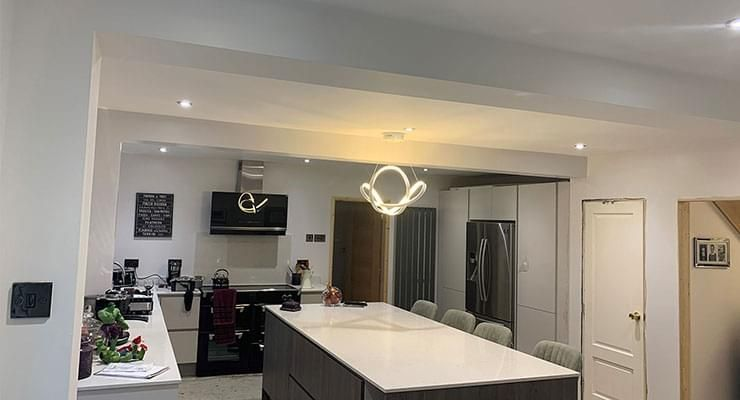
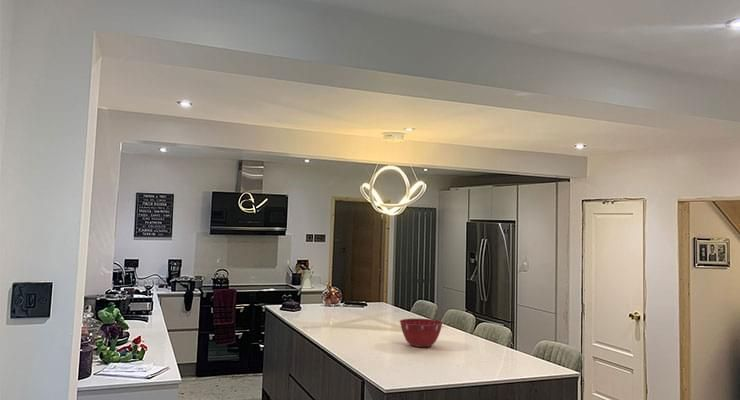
+ mixing bowl [399,318,444,348]
